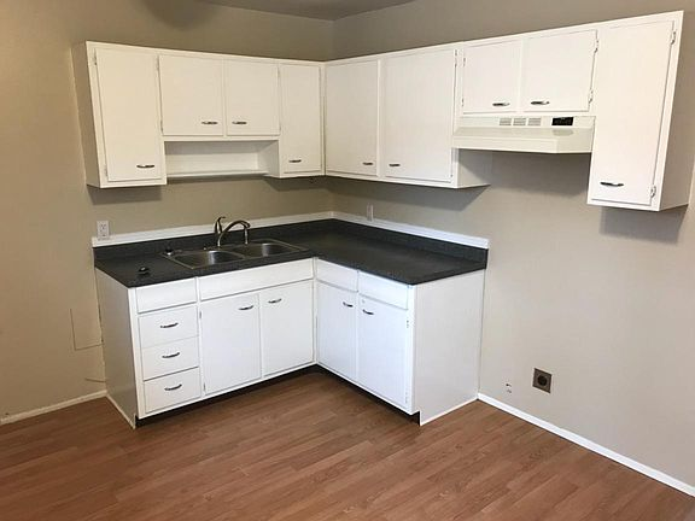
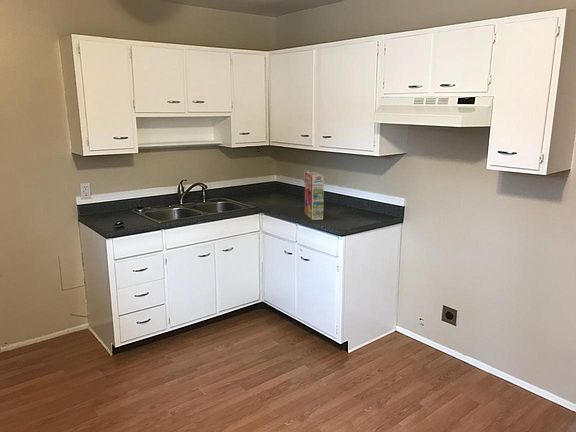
+ cereal box [304,171,325,221]
